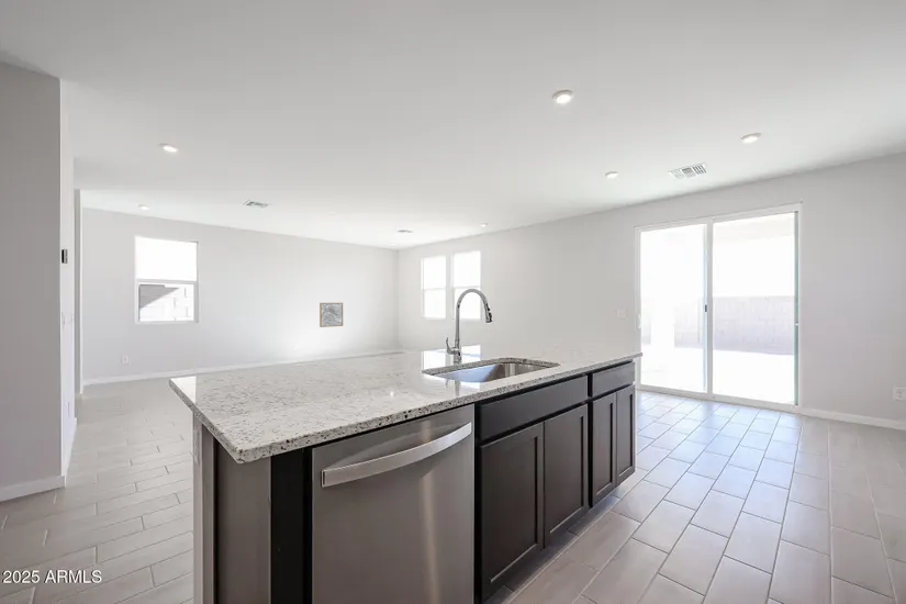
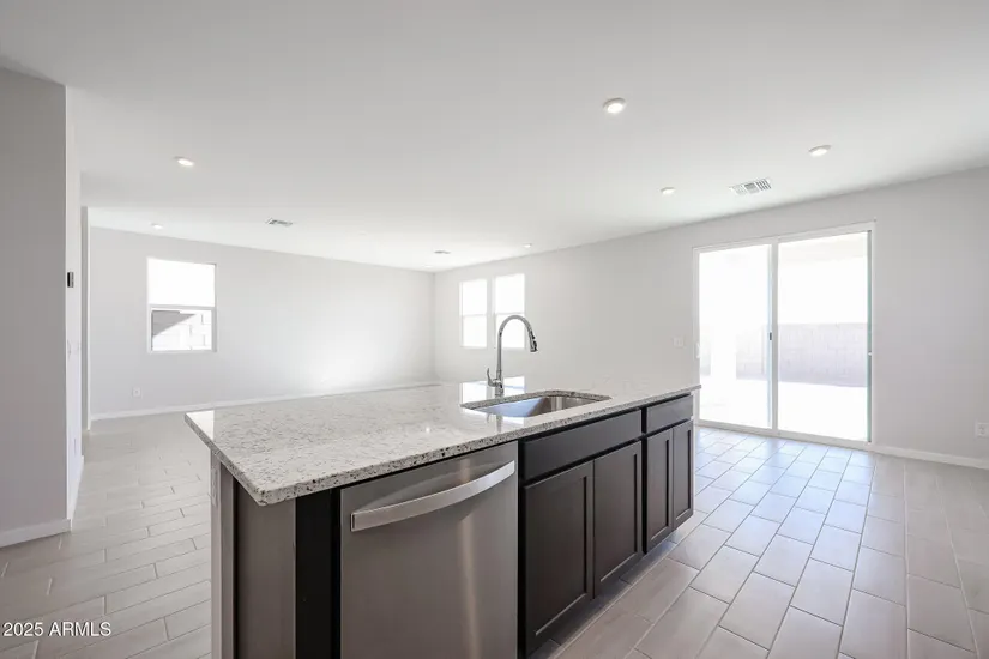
- wall art [318,302,344,328]
